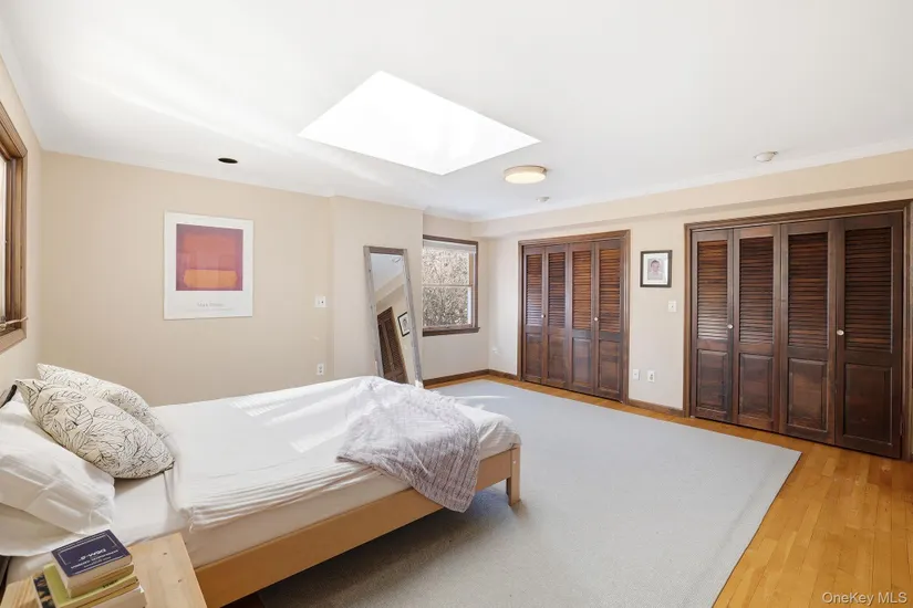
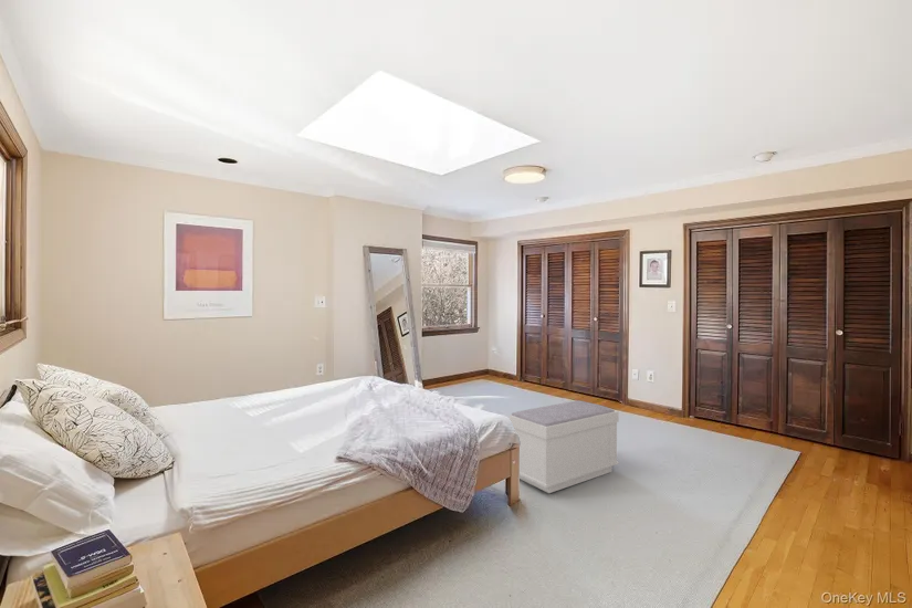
+ bench [509,400,620,494]
